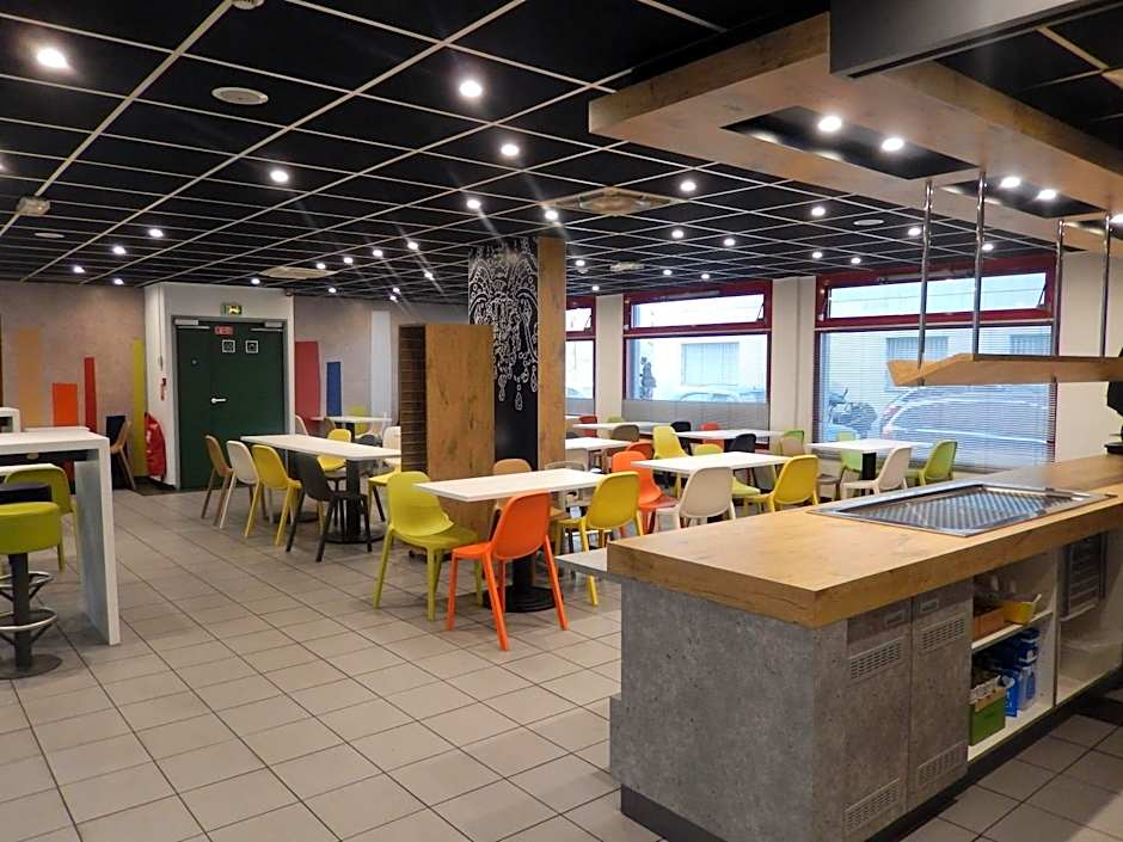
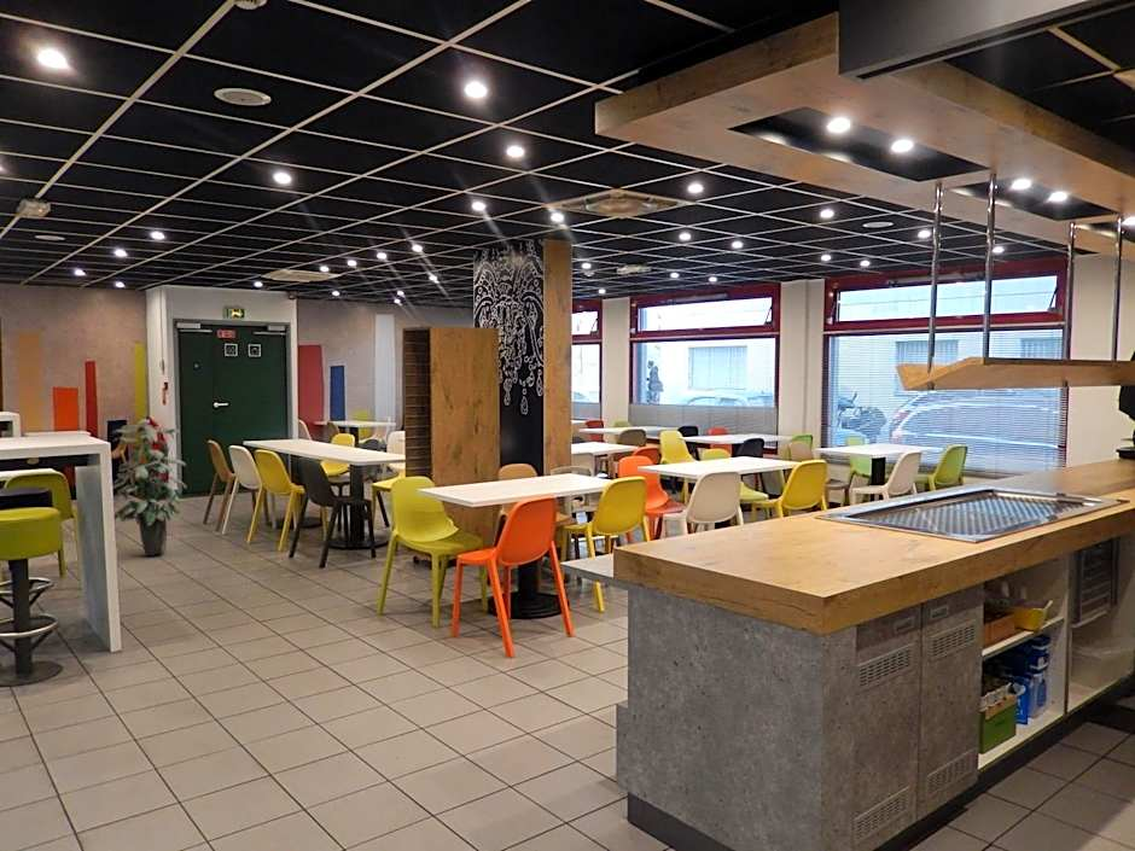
+ indoor plant [110,418,188,556]
